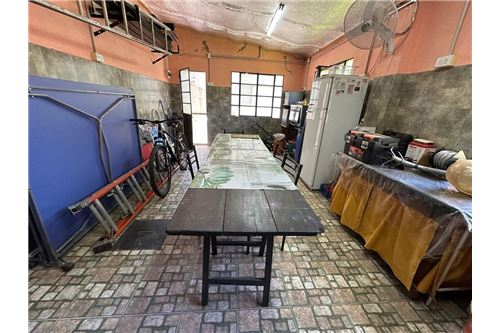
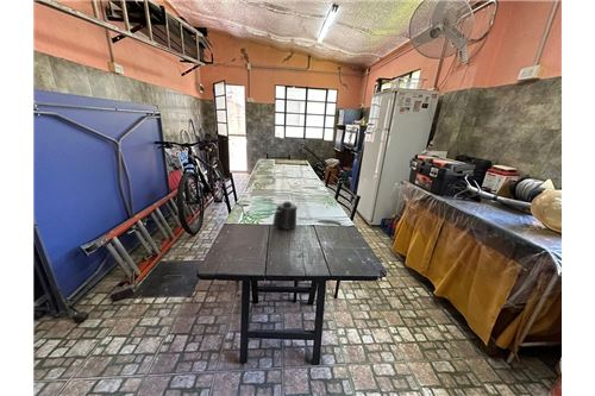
+ mug [271,201,299,231]
